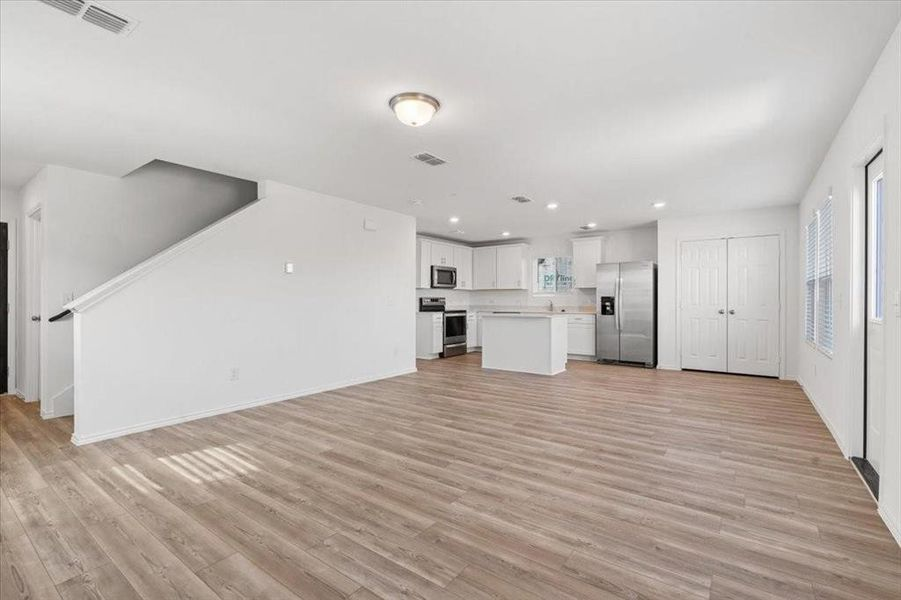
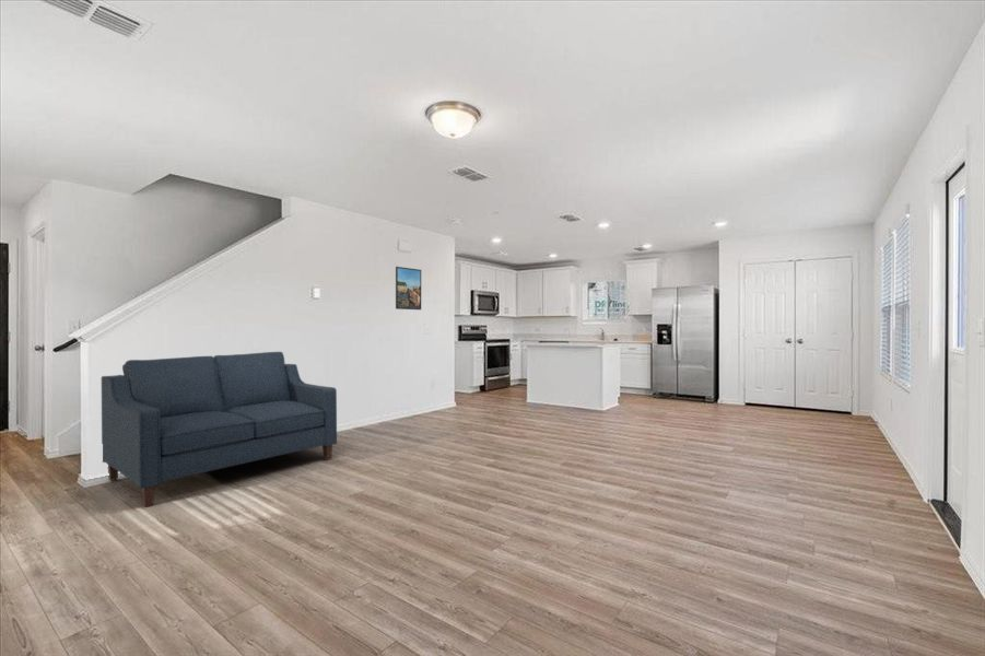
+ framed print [395,266,422,311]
+ sofa [101,351,338,508]
